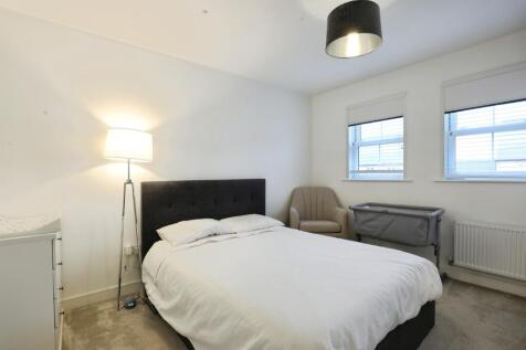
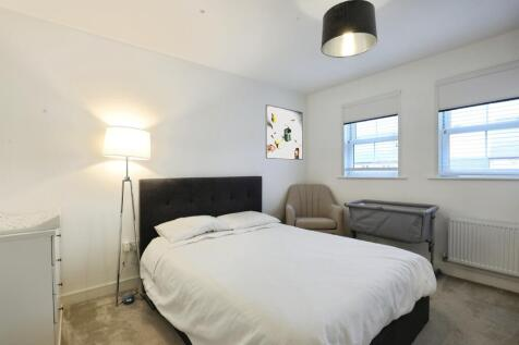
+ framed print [265,103,304,161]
